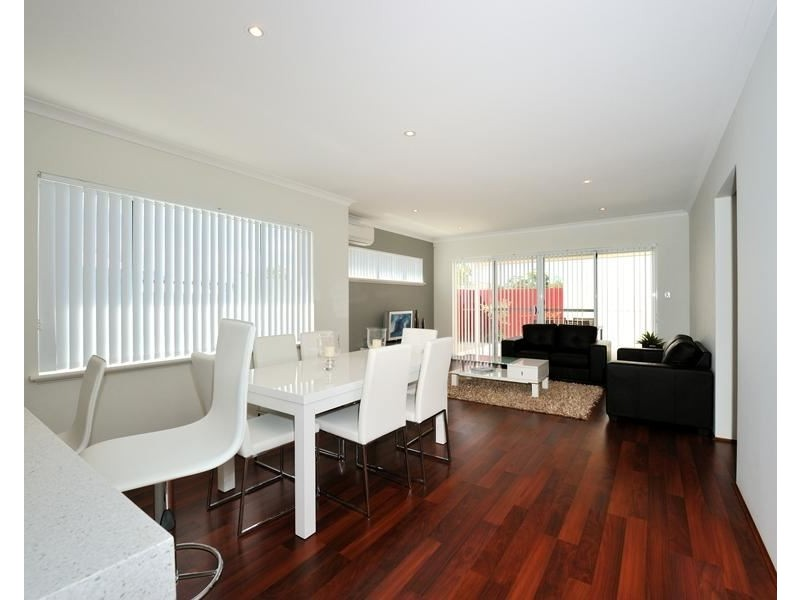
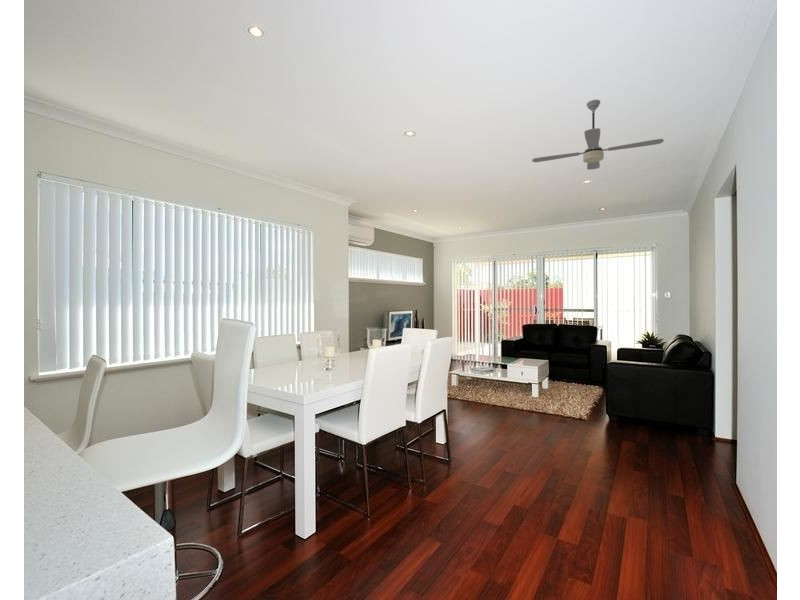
+ ceiling fan [531,99,665,171]
